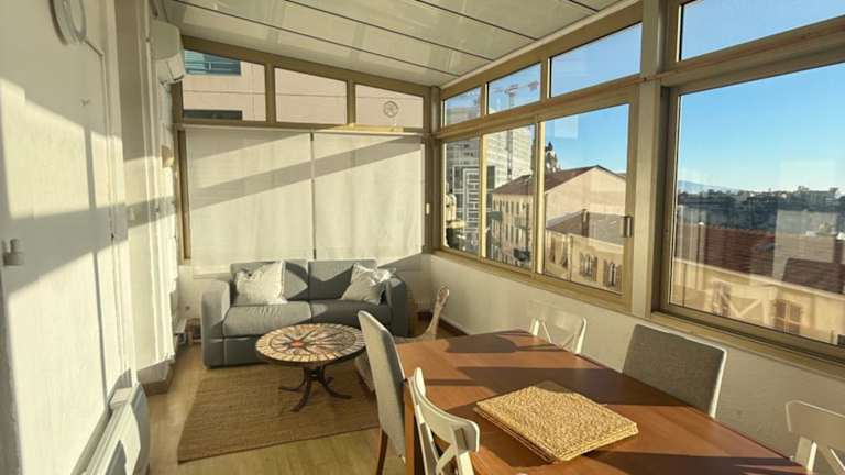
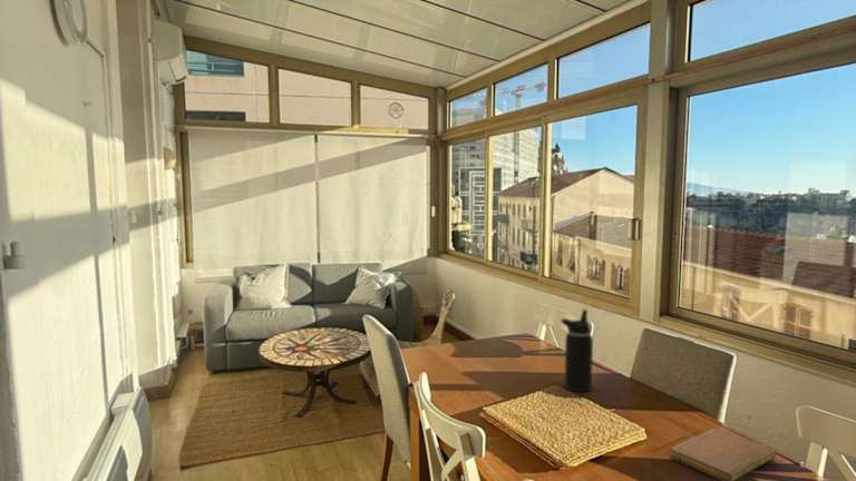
+ notebook [669,426,778,481]
+ water bottle [560,308,594,393]
